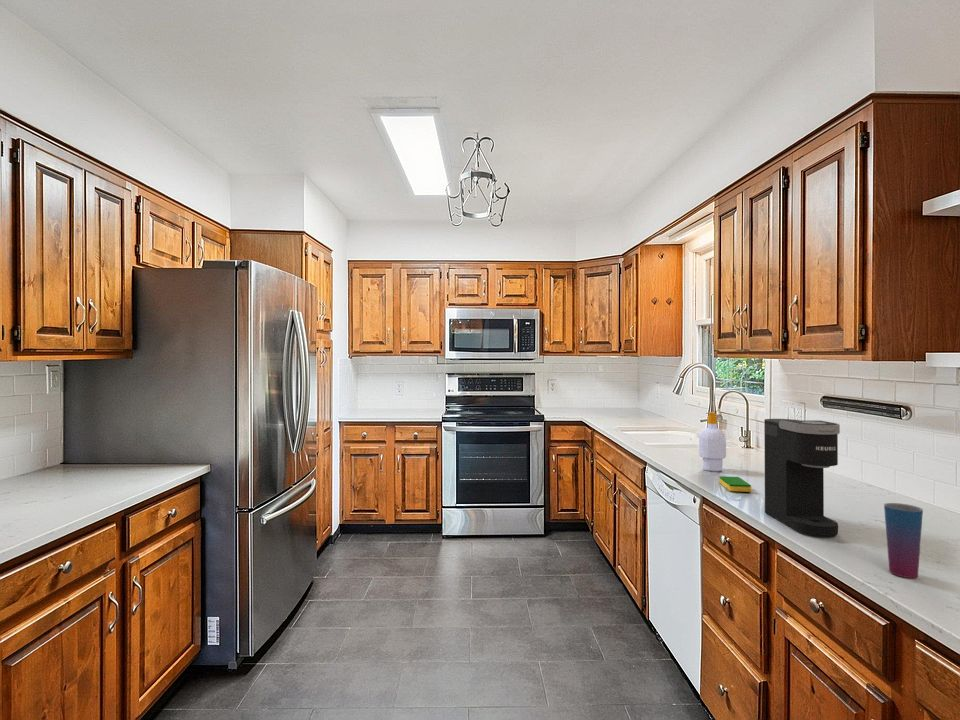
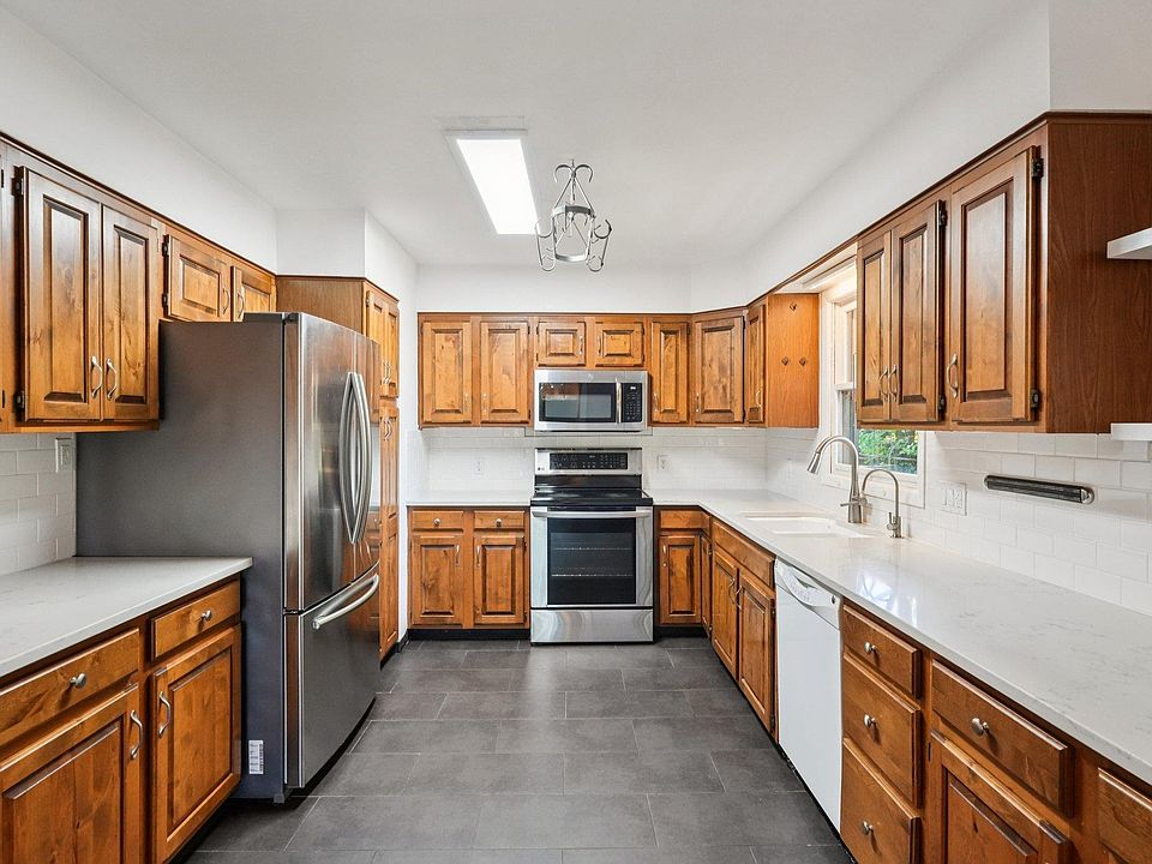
- cup [883,502,924,579]
- coffee maker [763,418,841,538]
- soap bottle [698,411,727,473]
- dish sponge [718,475,752,493]
